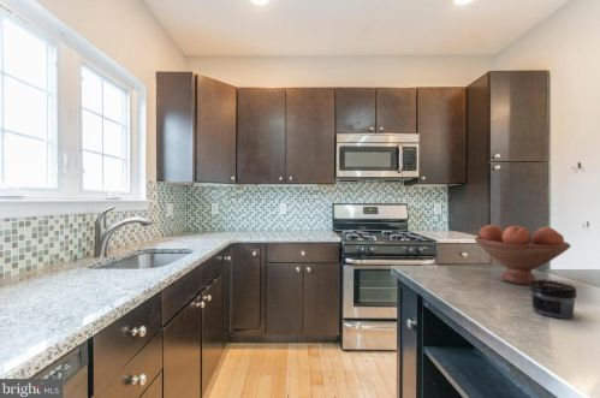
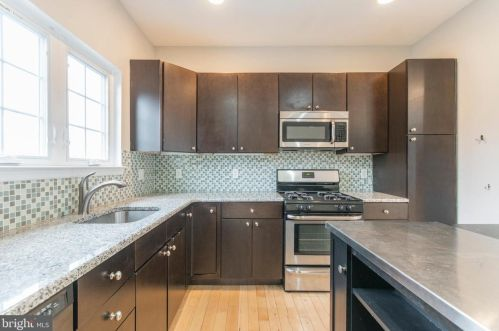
- fruit bowl [474,224,572,286]
- jar [529,279,578,320]
